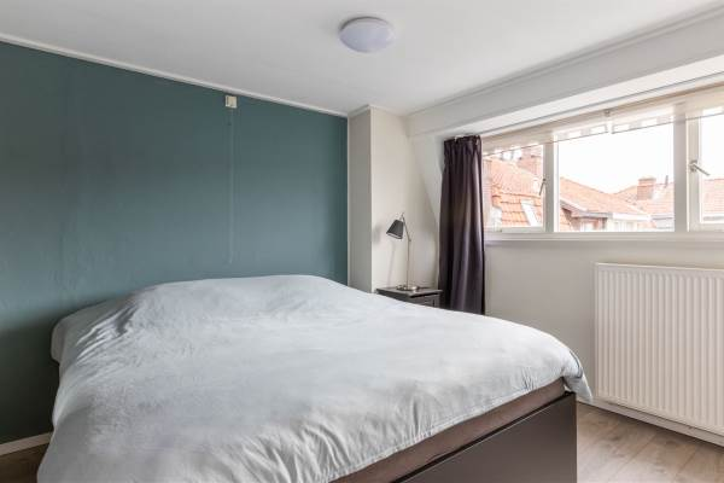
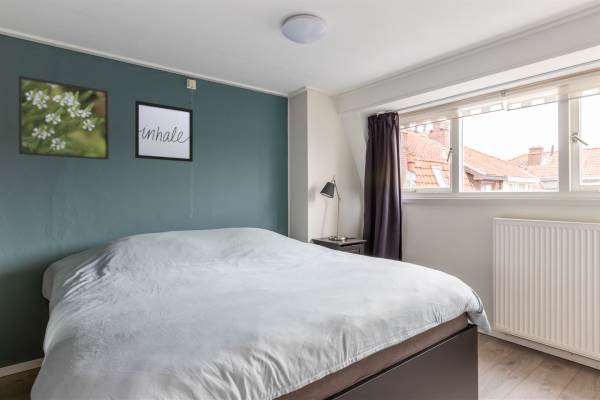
+ wall art [134,99,194,163]
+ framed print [18,75,110,161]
